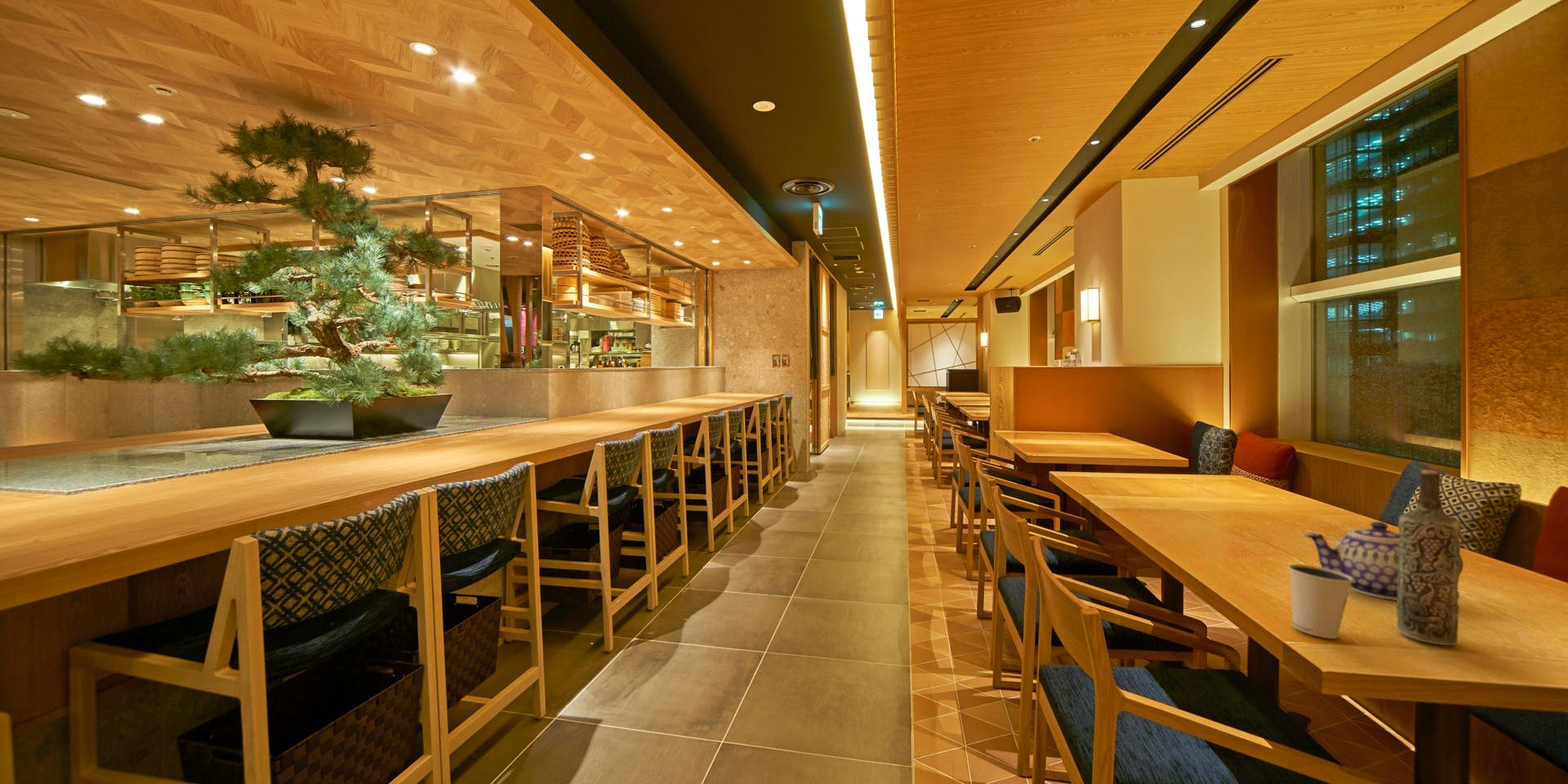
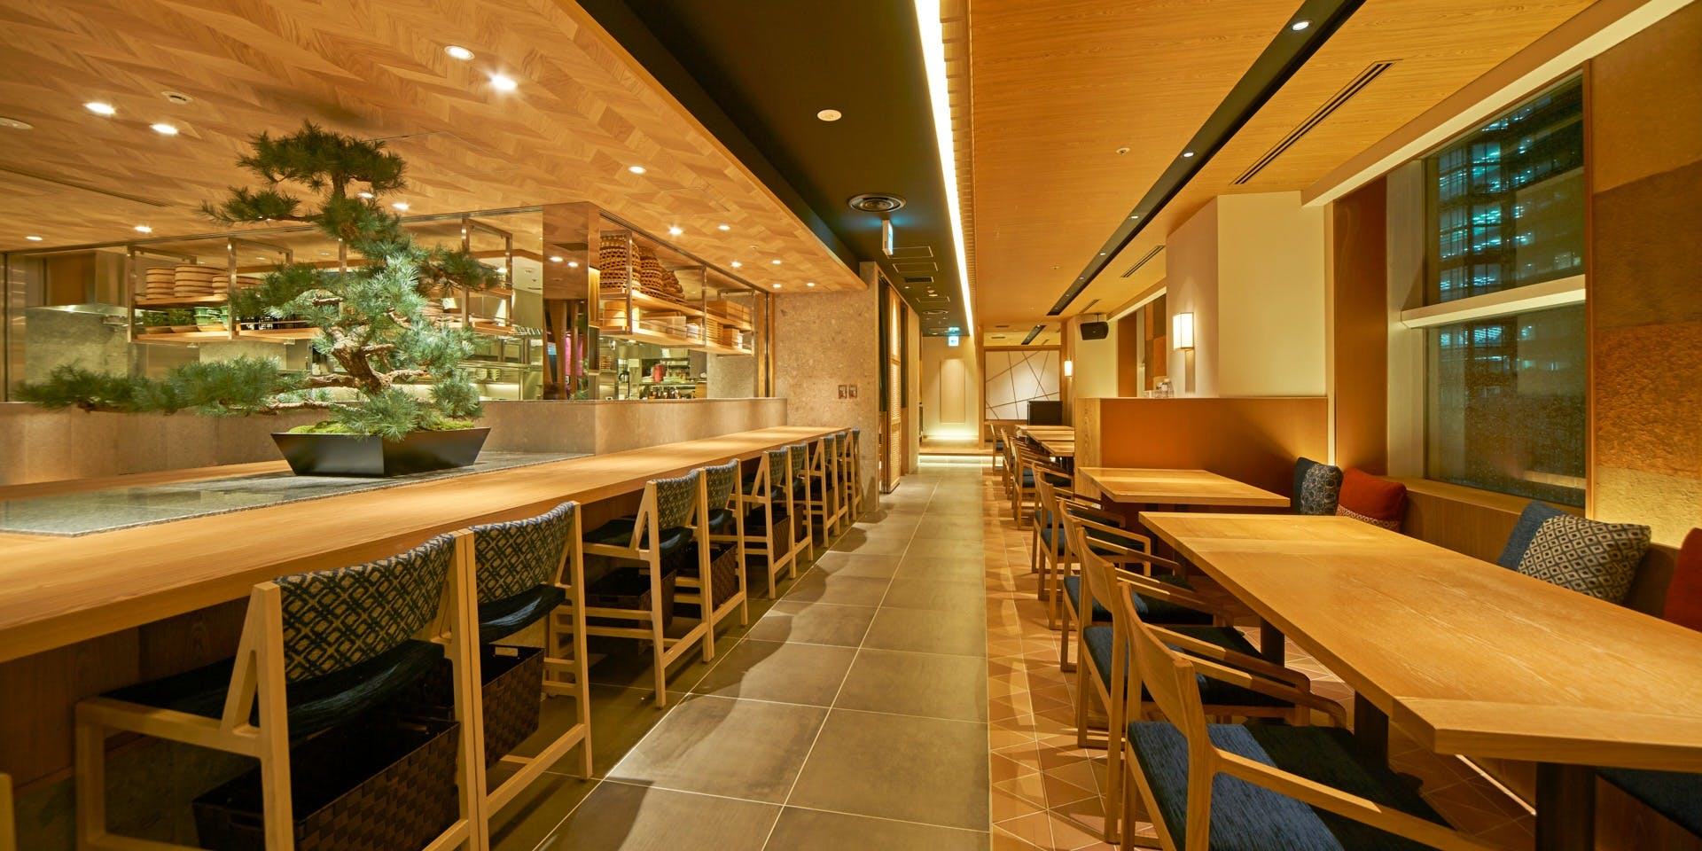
- teapot [1303,521,1464,601]
- dixie cup [1287,564,1353,639]
- bottle [1396,469,1463,646]
